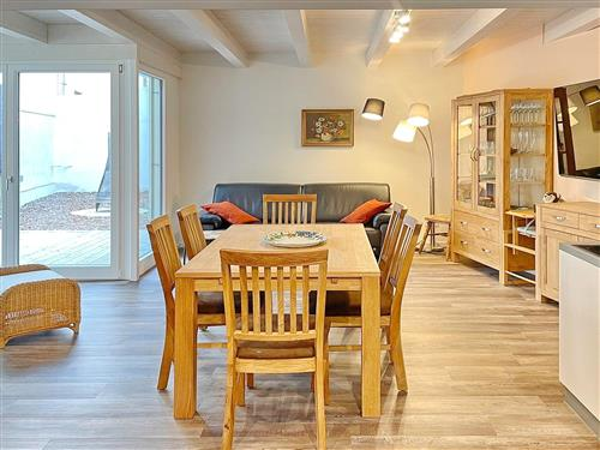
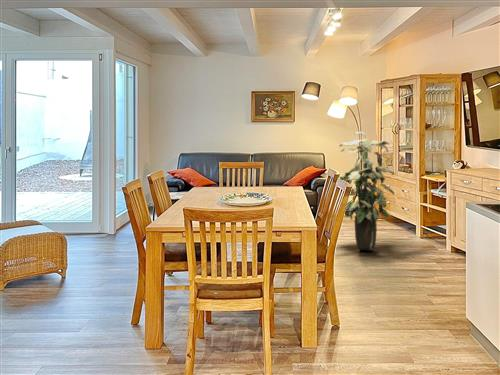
+ indoor plant [338,131,396,250]
